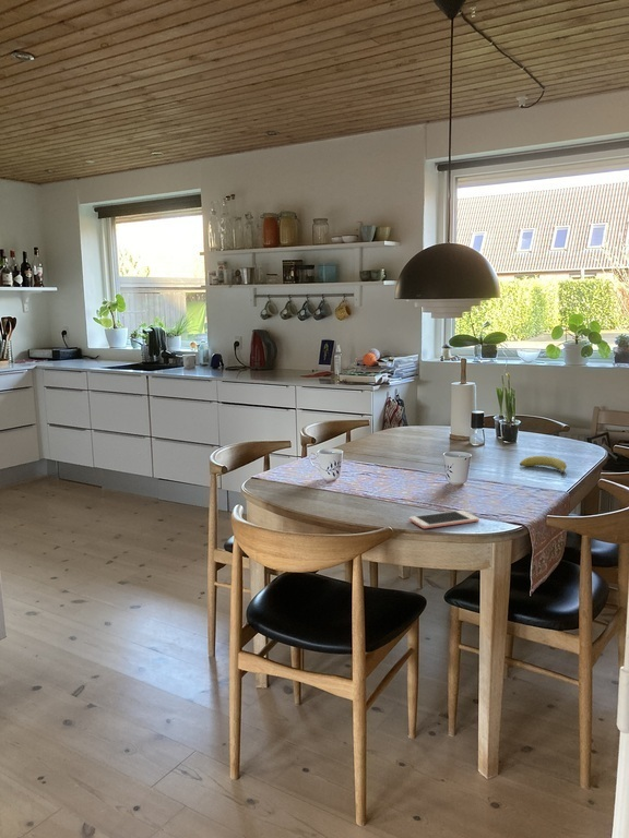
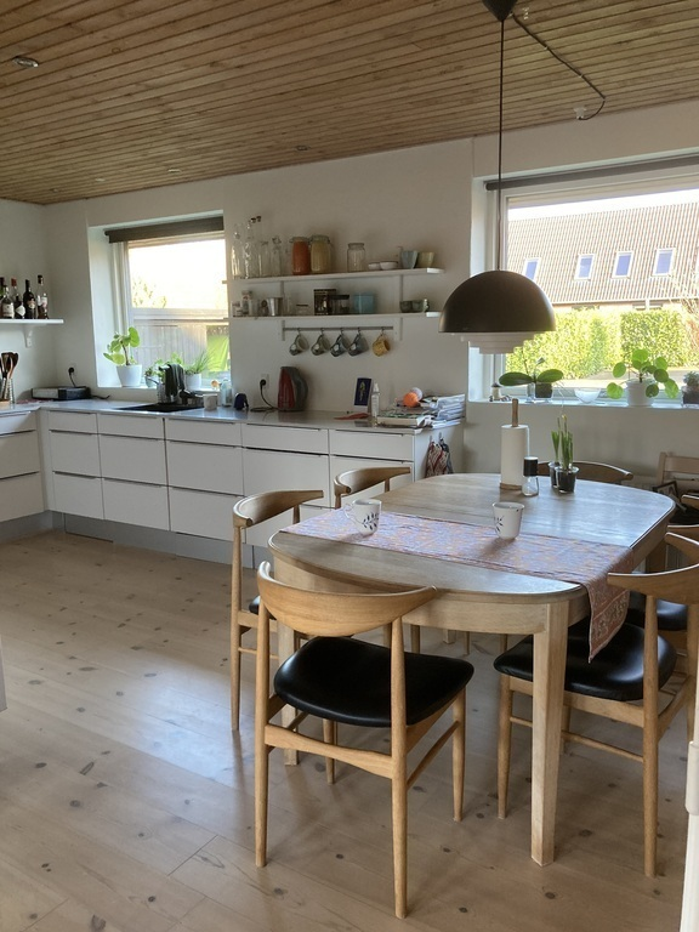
- cell phone [408,510,480,529]
- fruit [519,455,568,476]
